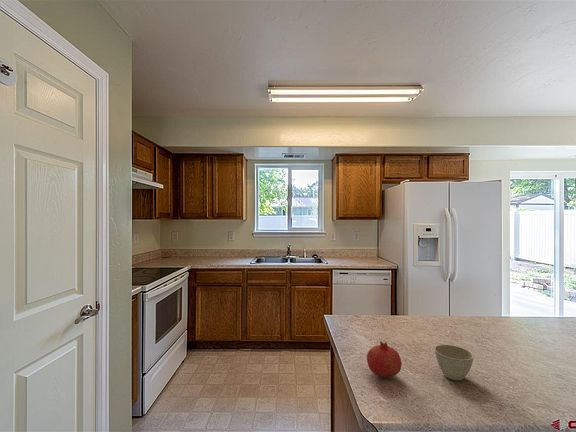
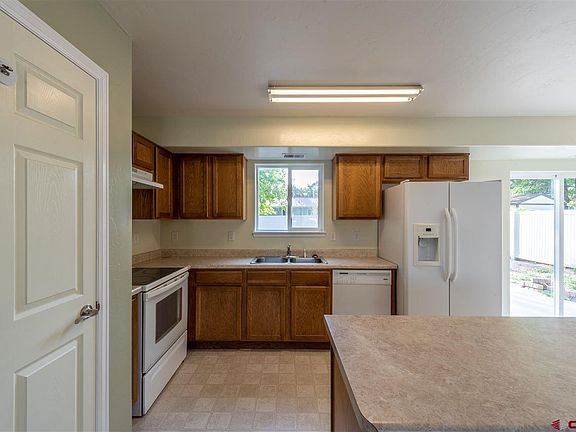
- fruit [366,340,403,378]
- flower pot [434,344,475,381]
